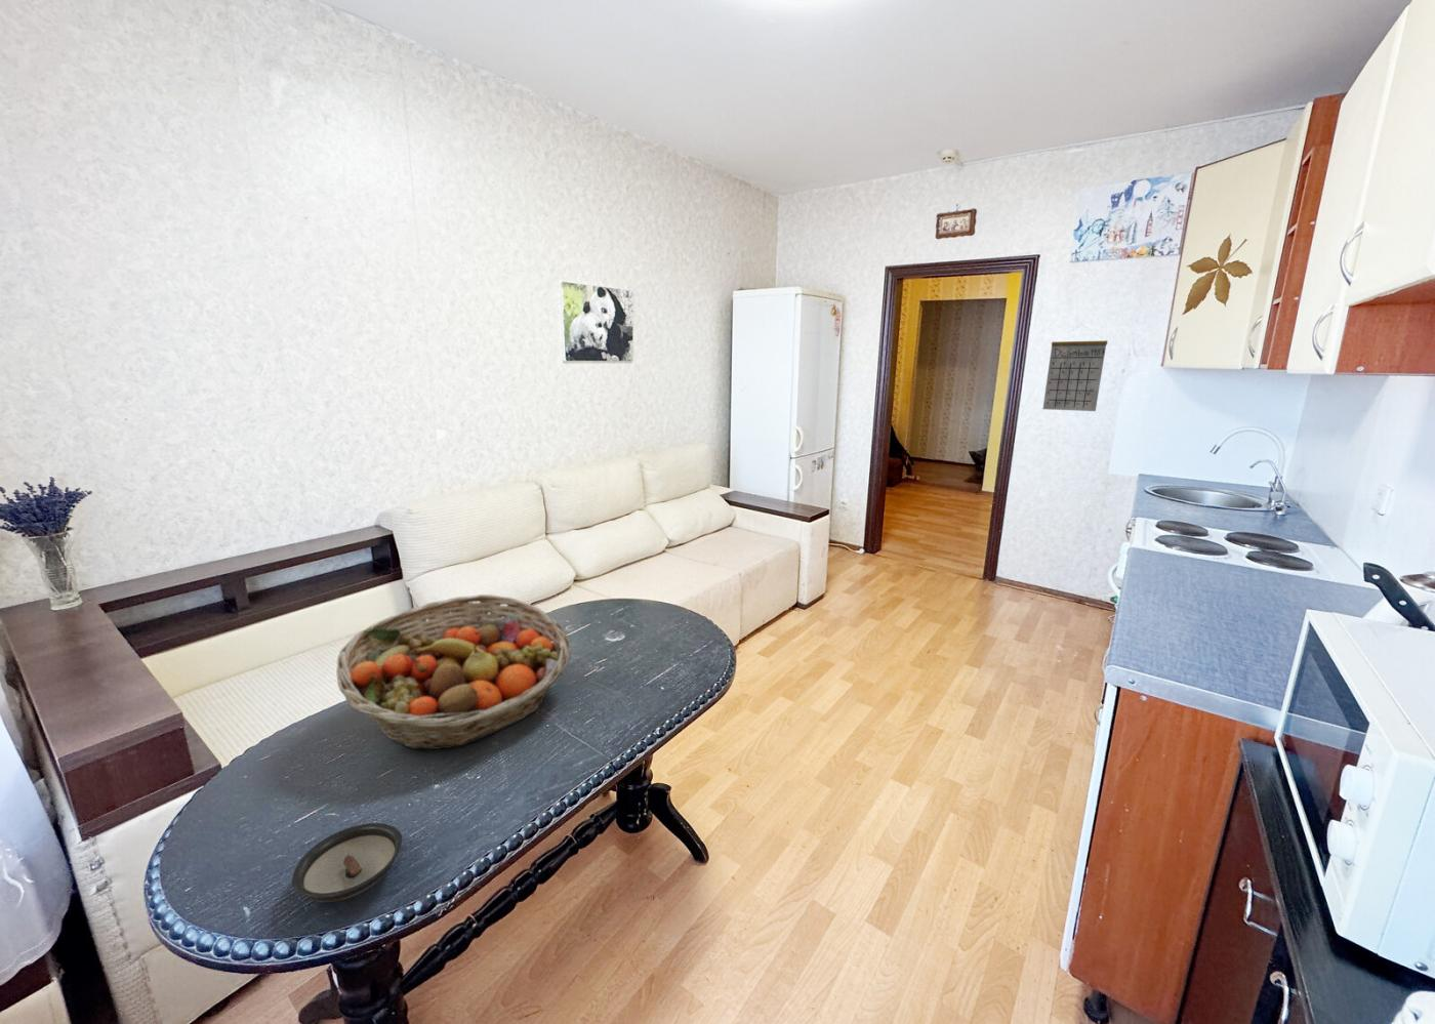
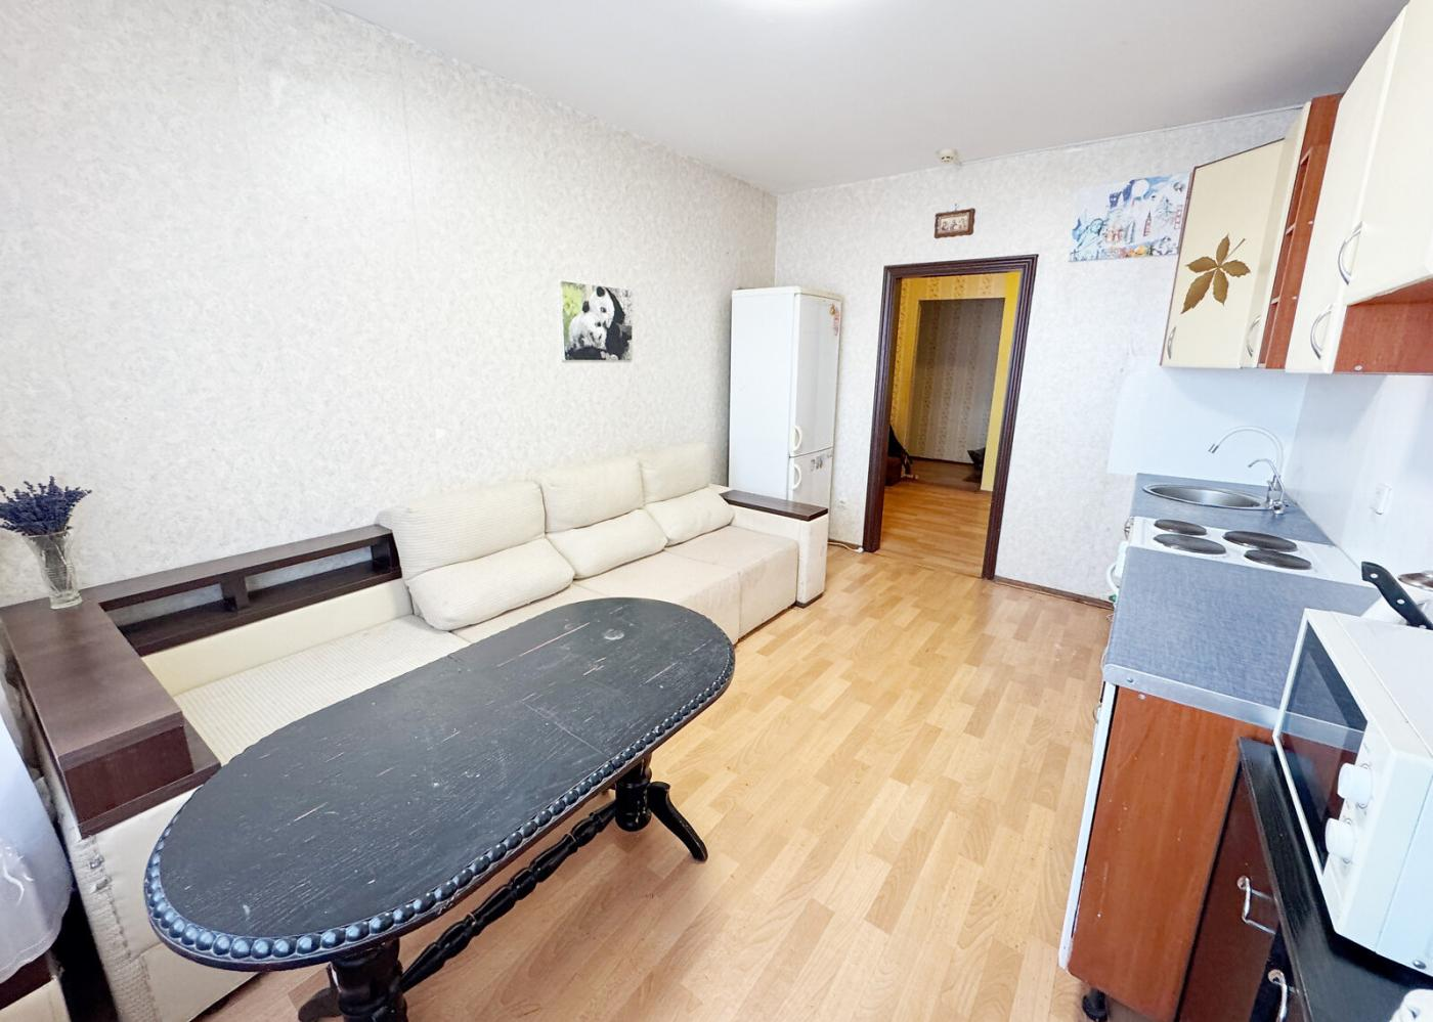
- calendar [1042,324,1109,412]
- saucer [291,822,403,903]
- fruit basket [335,594,572,750]
